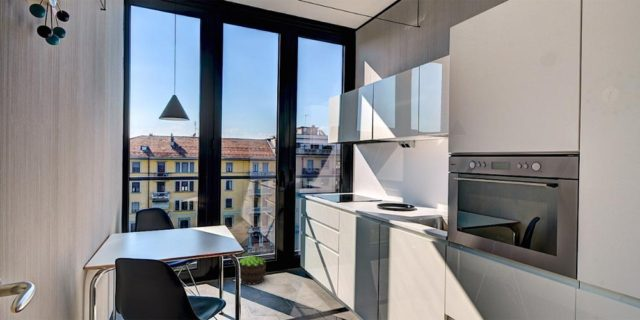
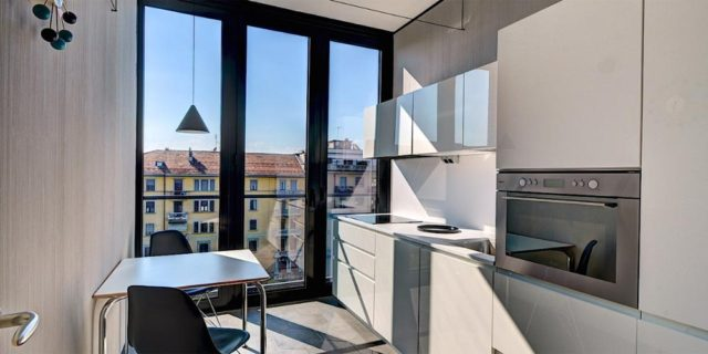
- potted plant [239,255,267,286]
